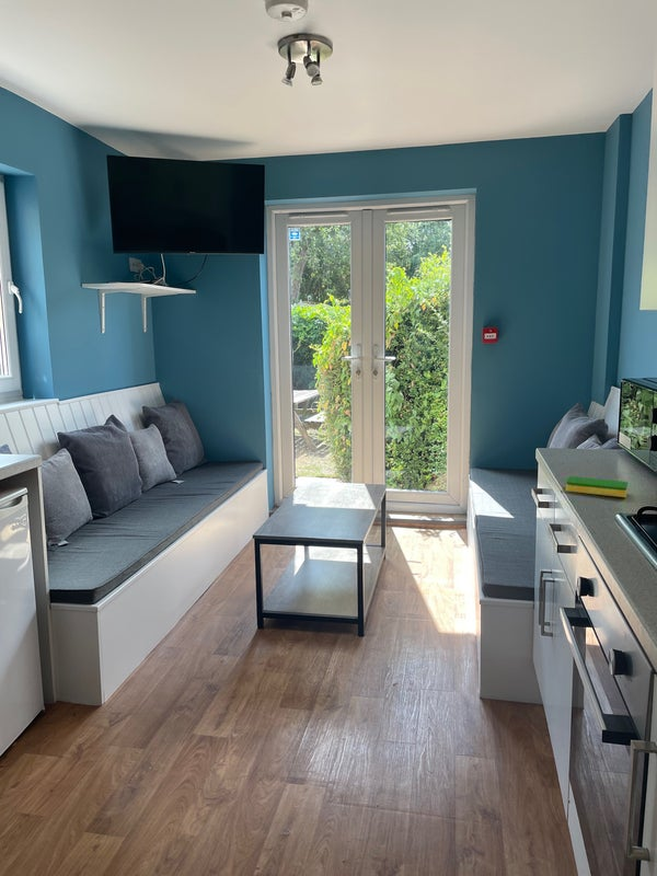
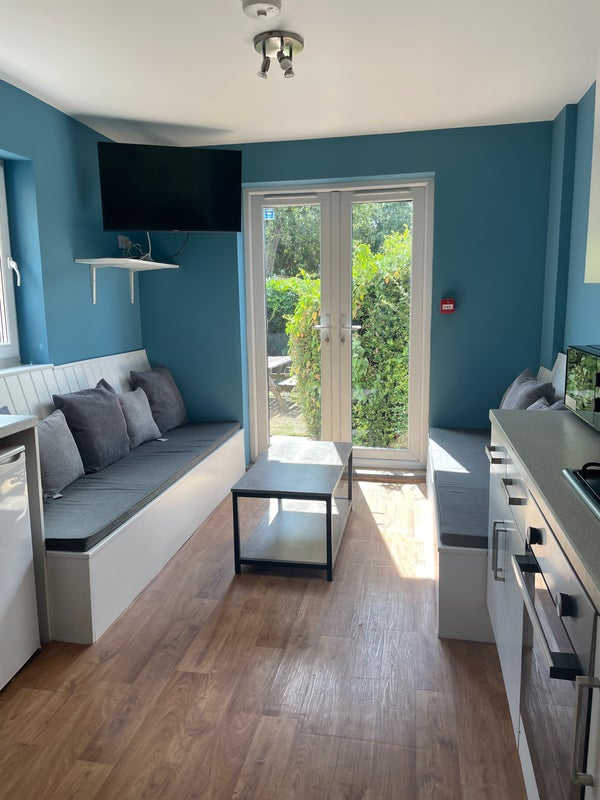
- dish sponge [565,475,629,498]
